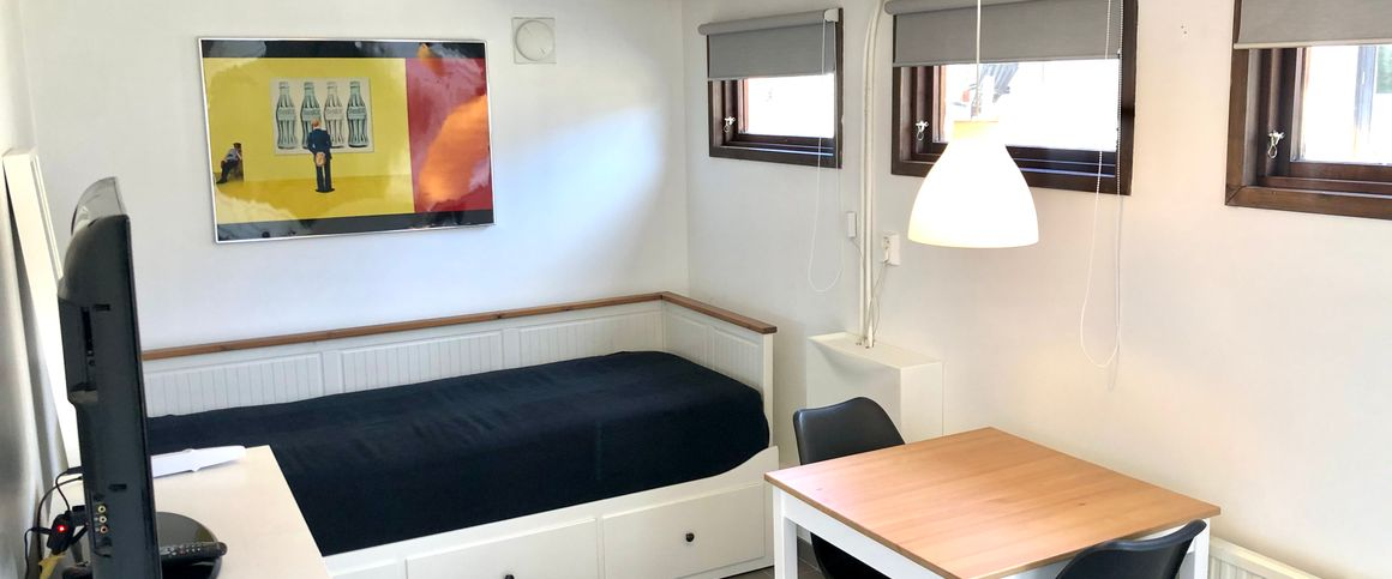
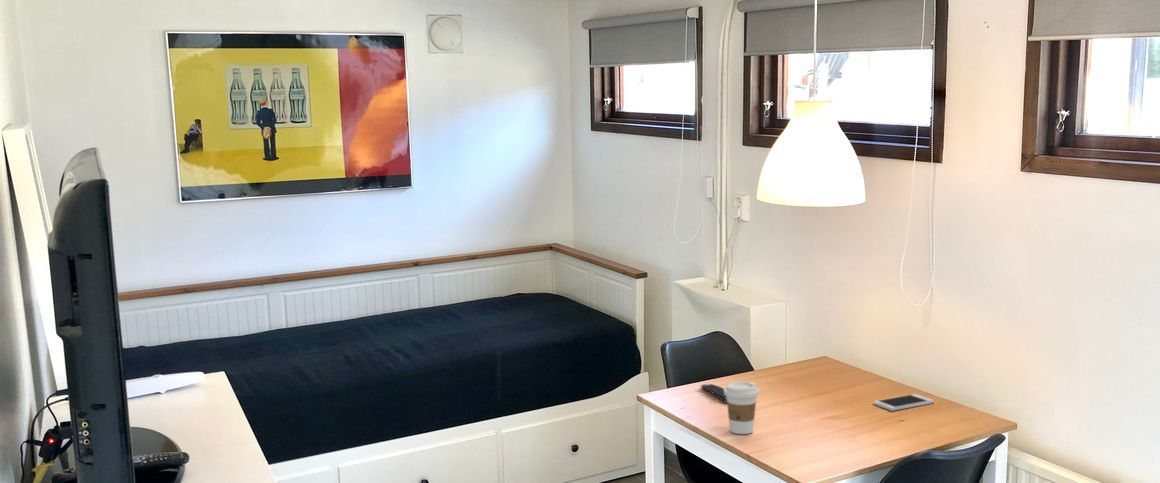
+ smartphone [872,393,935,412]
+ remote control [700,383,727,404]
+ coffee cup [724,380,760,435]
